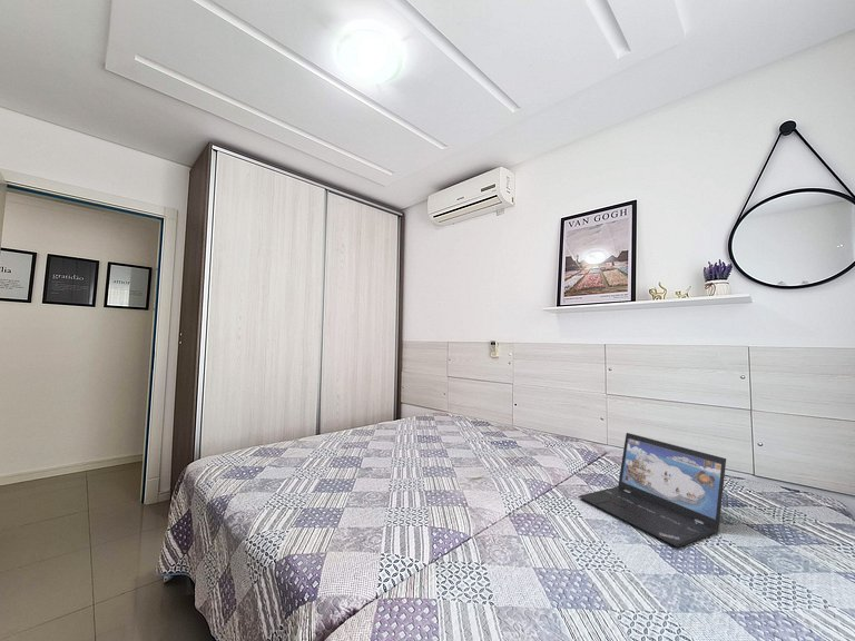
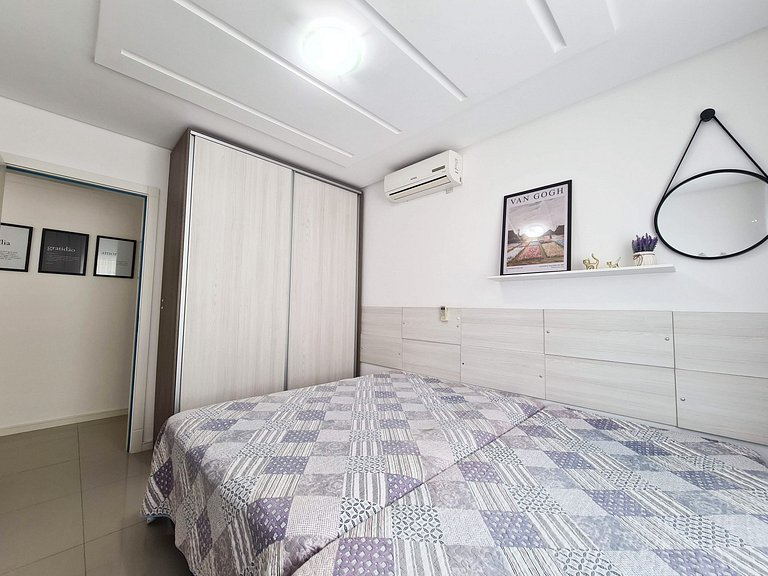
- laptop [578,432,727,549]
